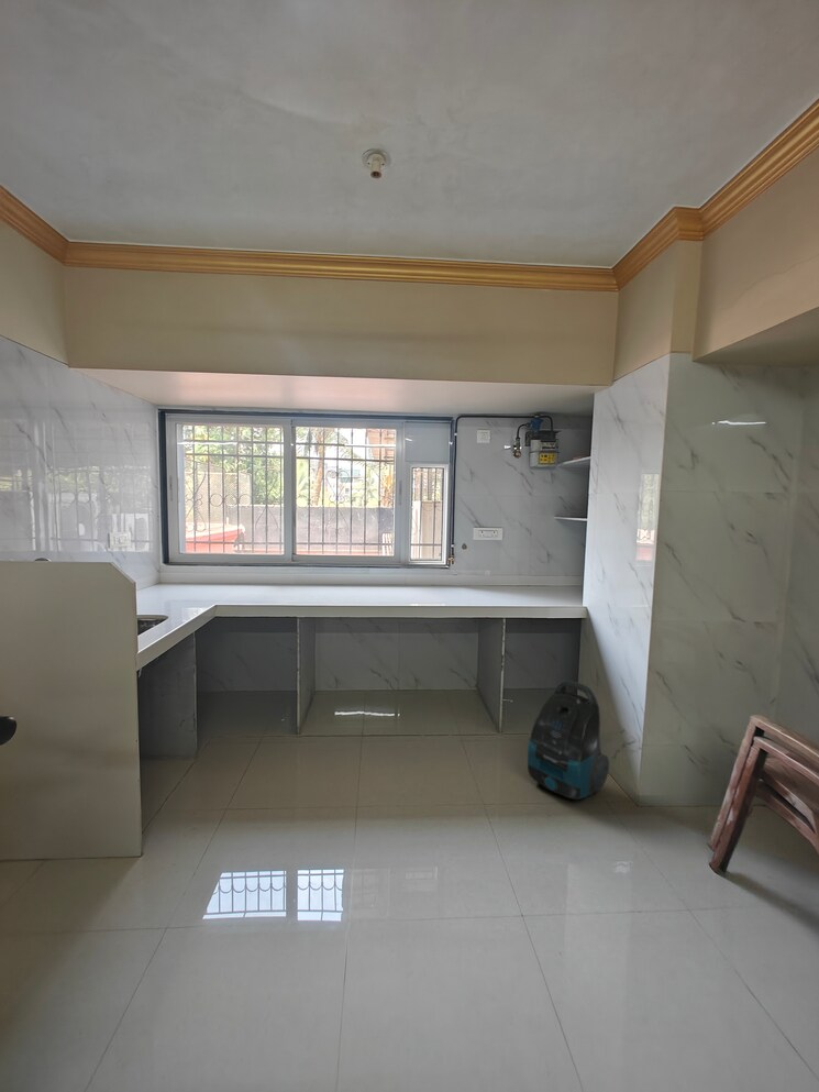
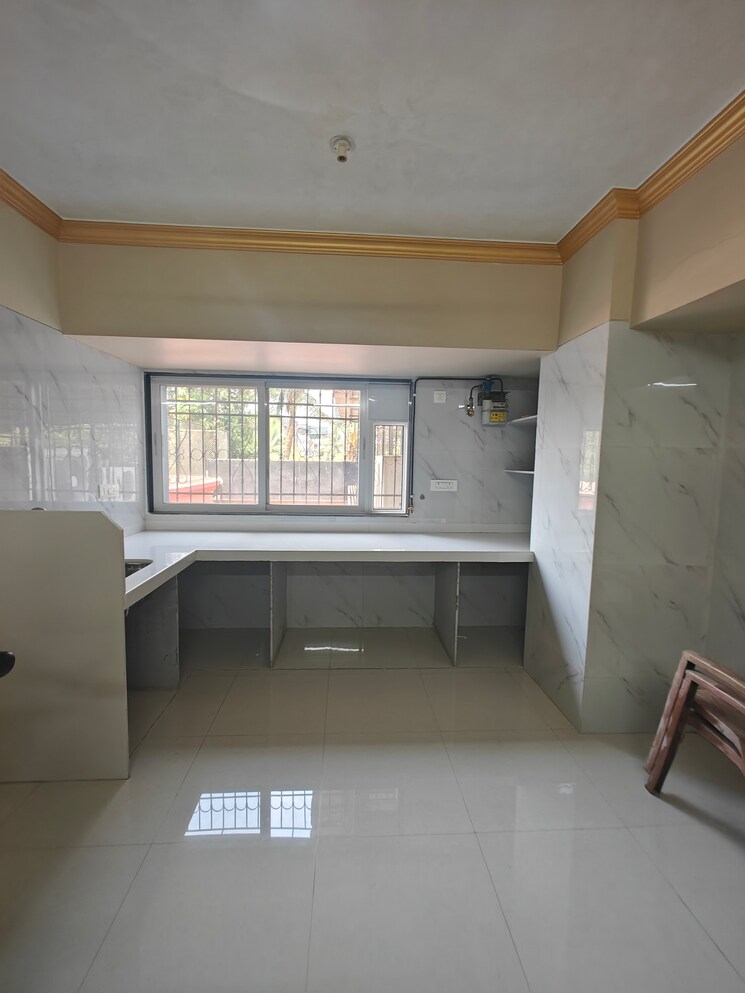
- vacuum cleaner [527,680,610,801]
